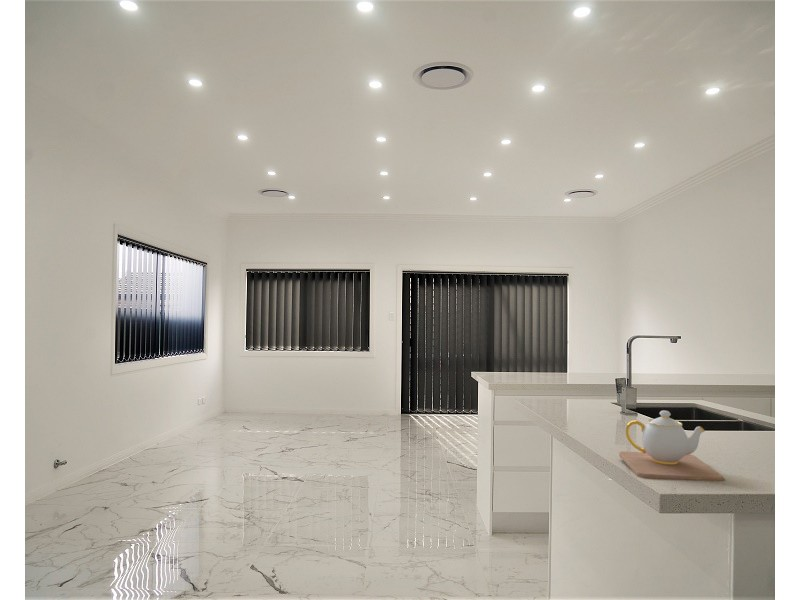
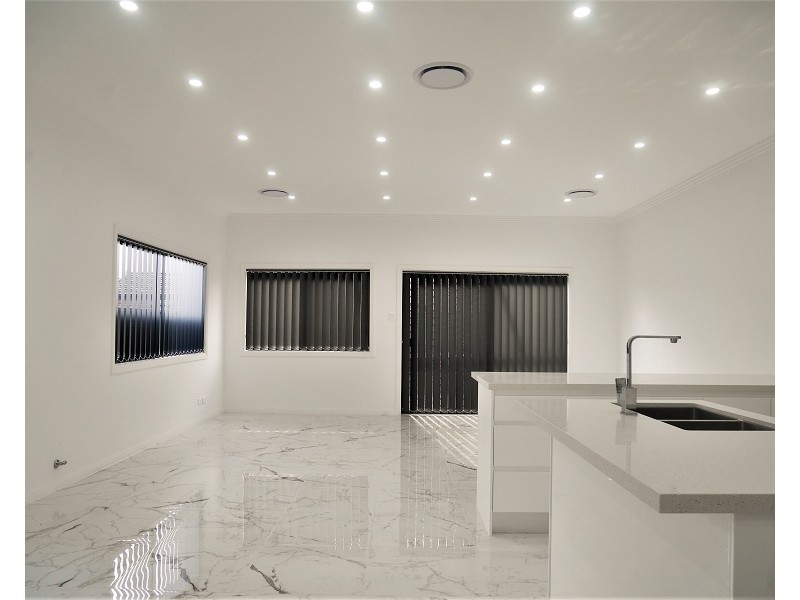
- teapot [618,410,725,482]
